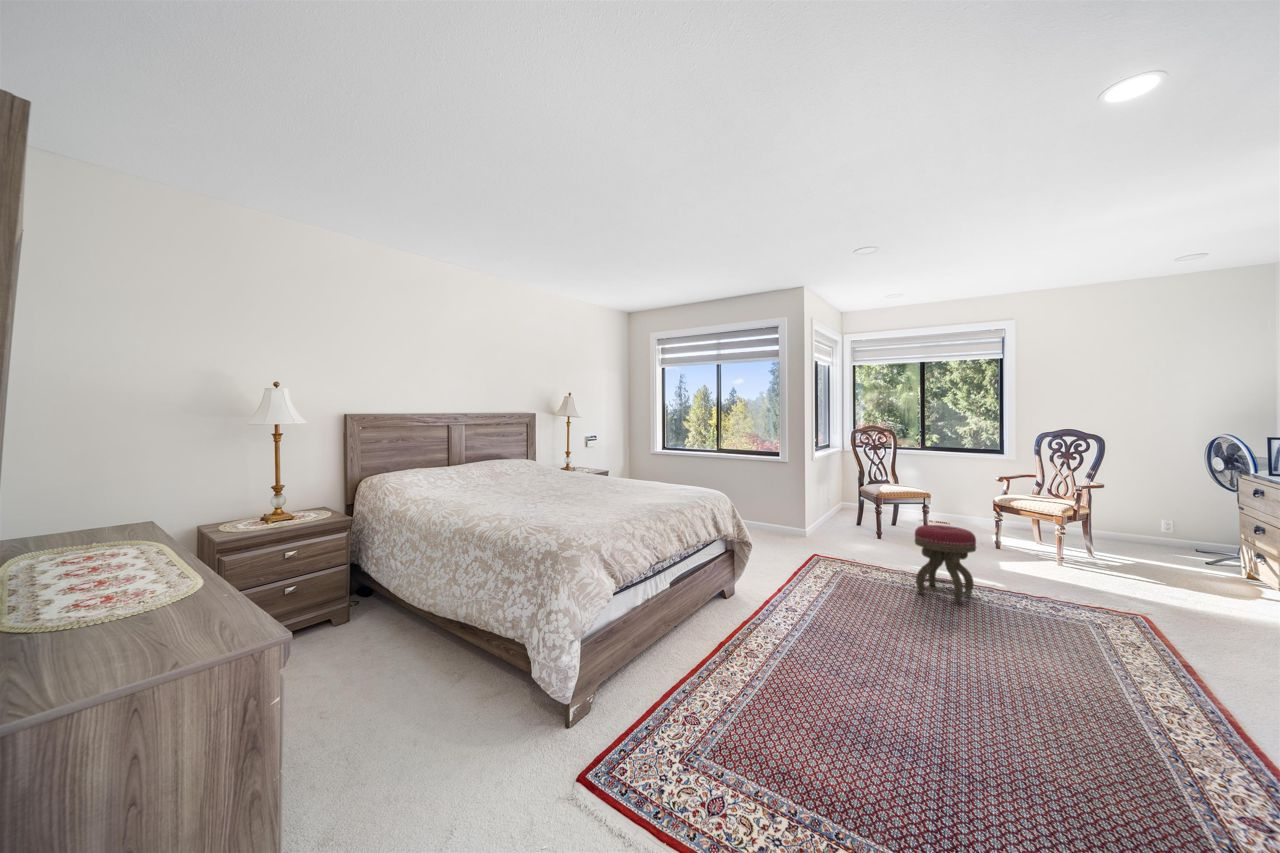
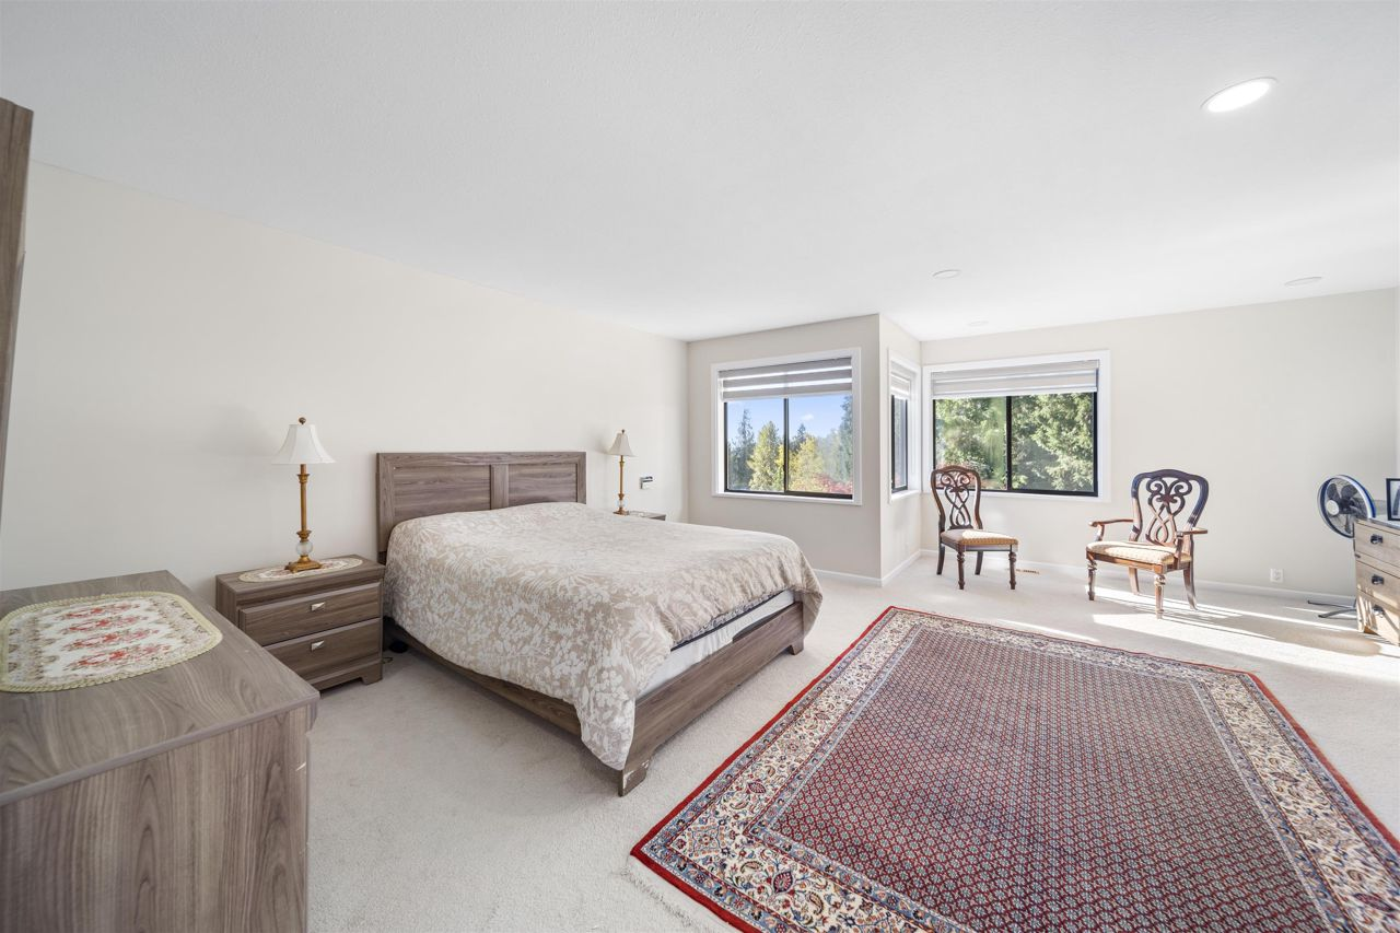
- stool [913,524,977,604]
